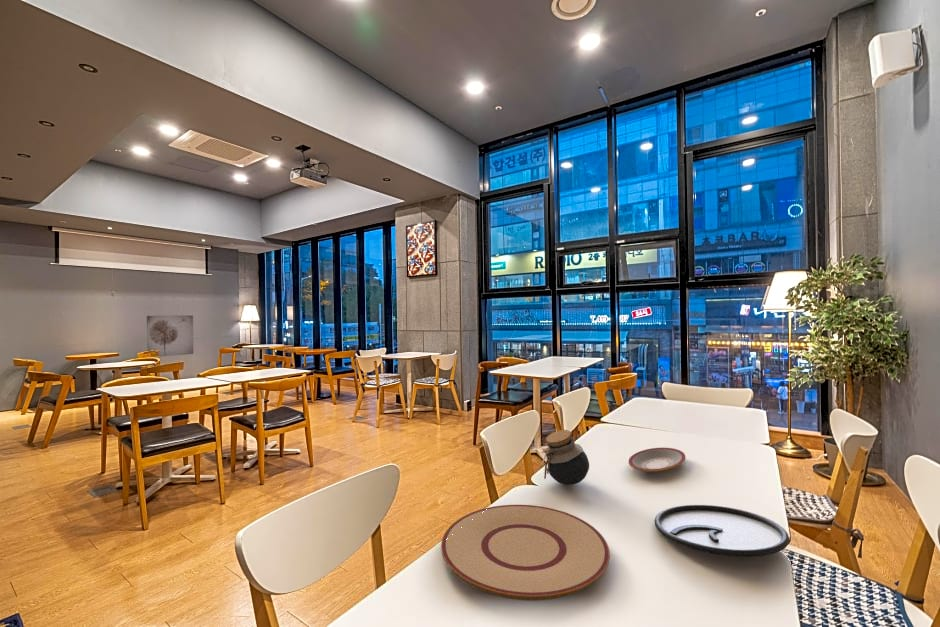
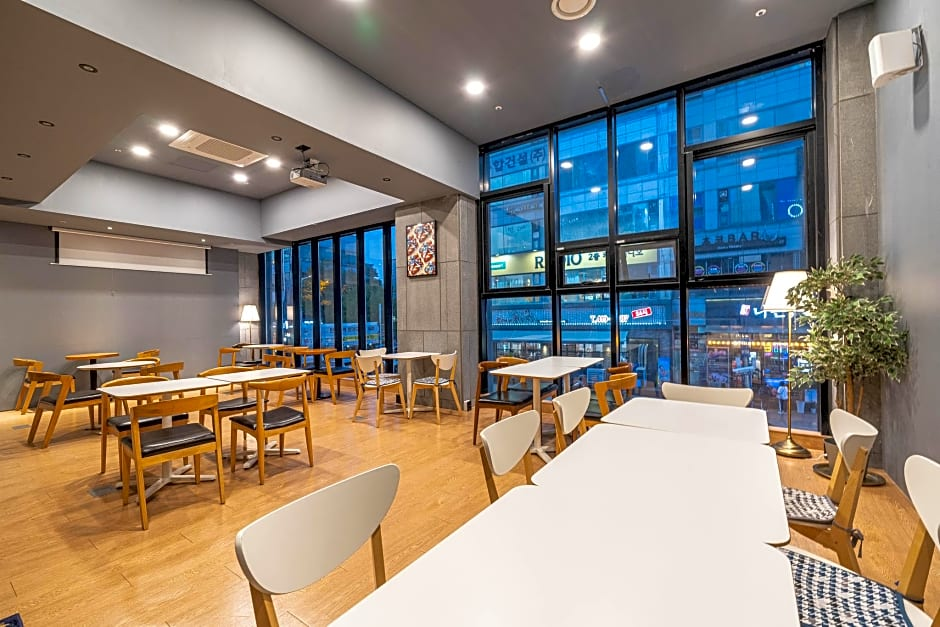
- plate [654,504,790,558]
- jar [540,429,590,486]
- plate [440,504,611,602]
- wall art [146,314,194,358]
- plate [627,447,687,473]
